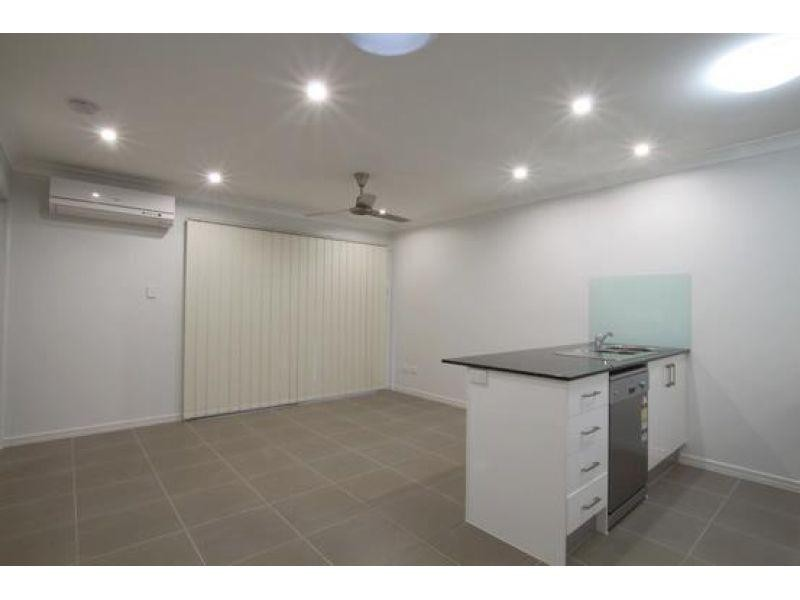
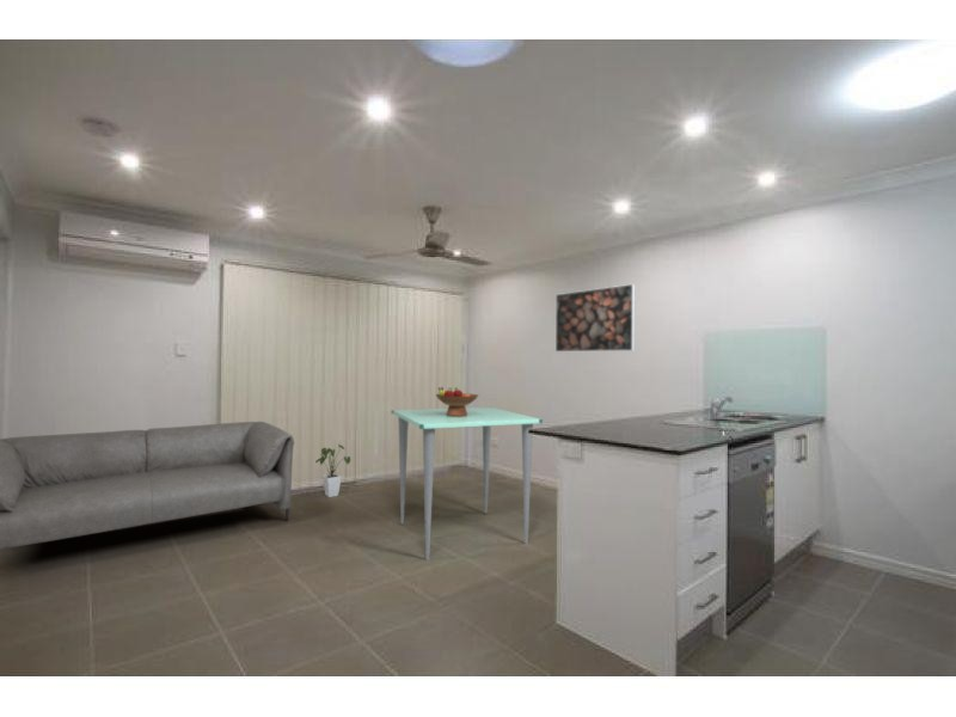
+ sofa [0,421,295,551]
+ dining table [391,406,544,562]
+ house plant [314,443,351,498]
+ fruit bowl [434,386,479,417]
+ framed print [554,283,636,353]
